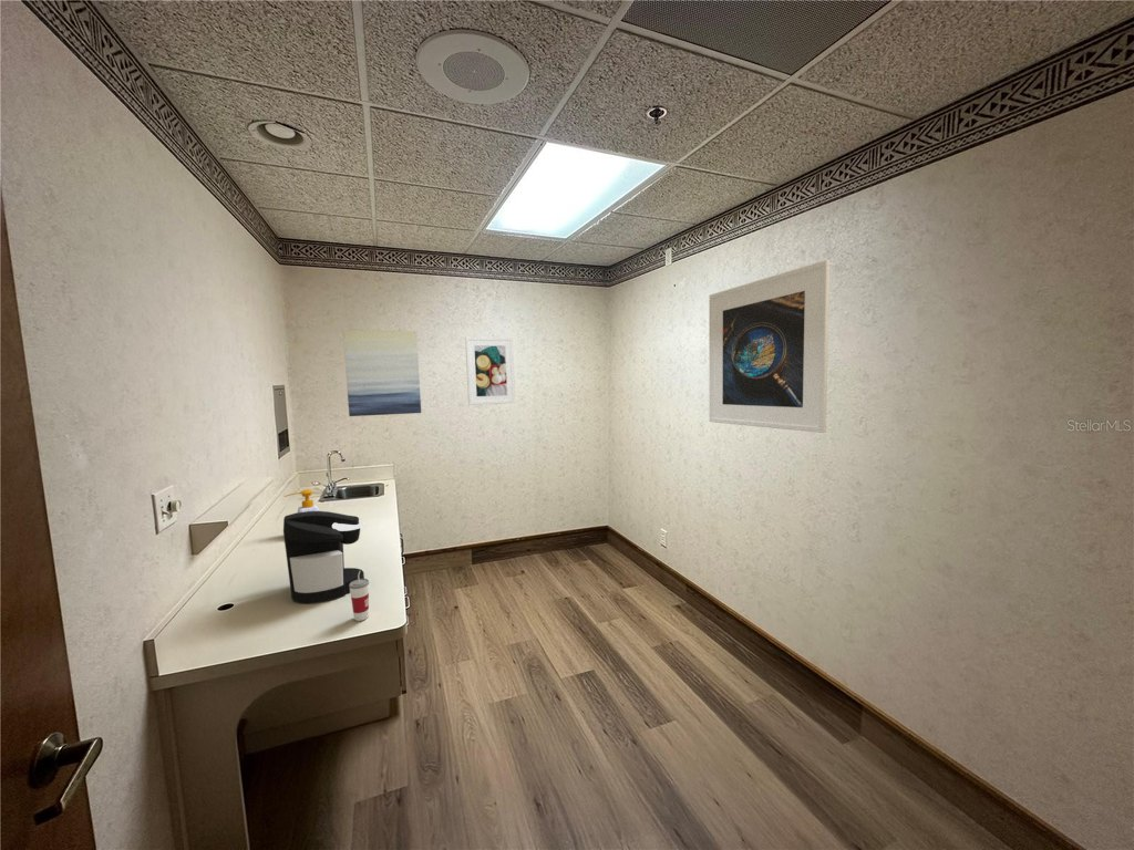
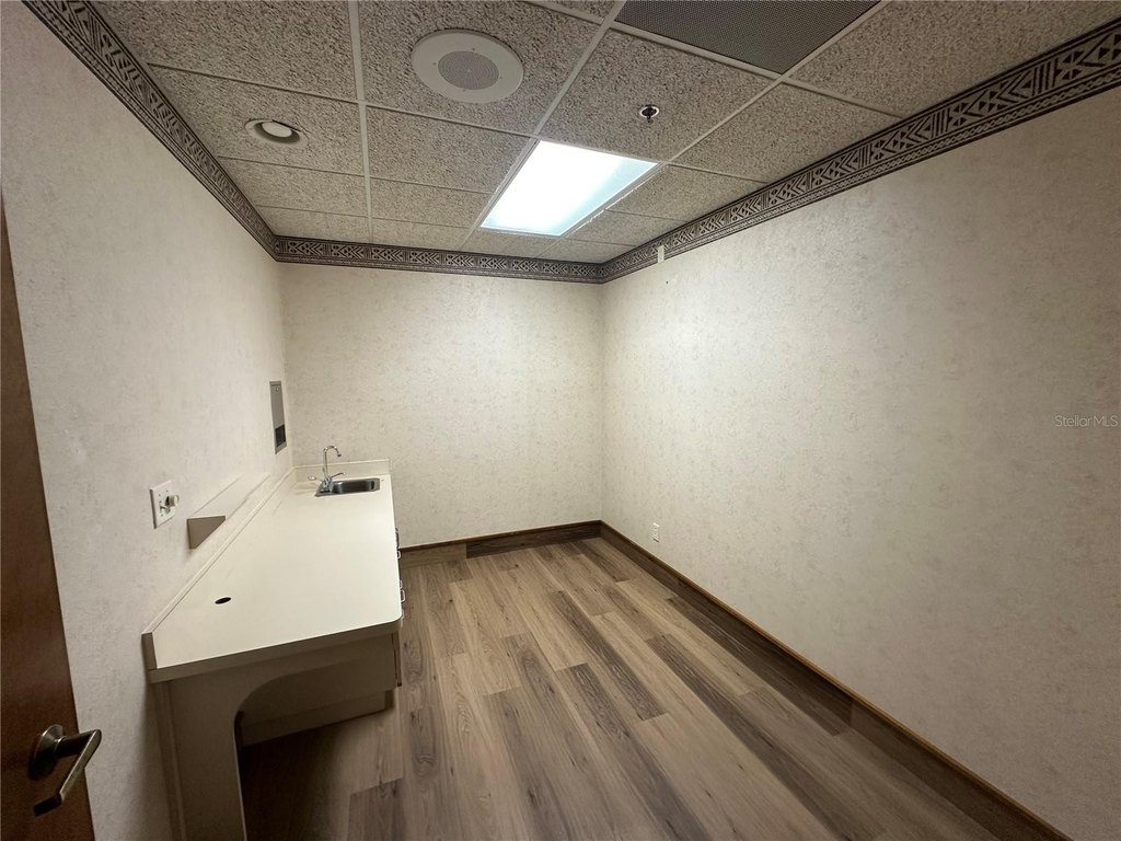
- soap bottle [282,488,320,512]
- cup [349,571,370,622]
- wall art [342,329,422,417]
- coffee maker [282,510,365,604]
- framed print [464,336,516,406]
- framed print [709,259,831,434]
